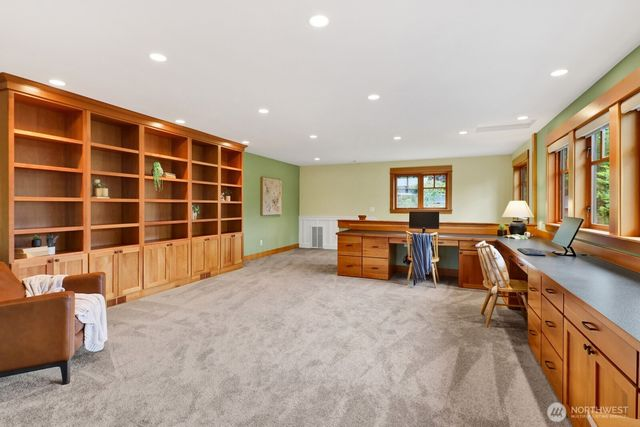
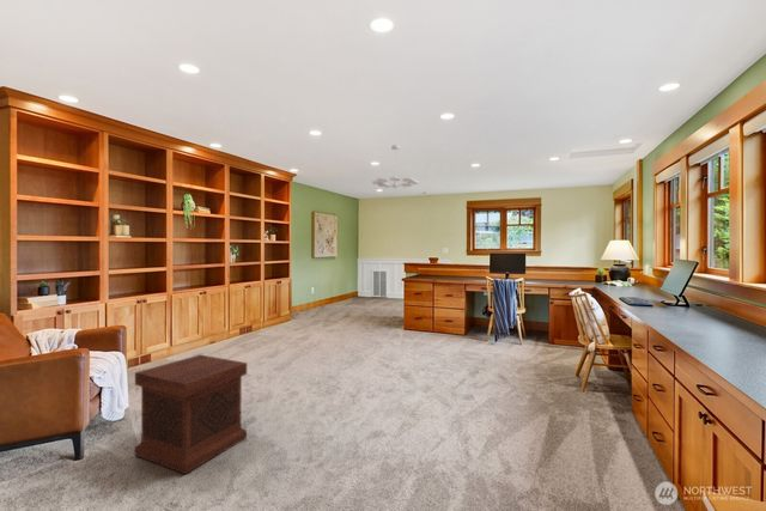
+ side table [134,353,248,475]
+ chandelier [371,144,420,190]
